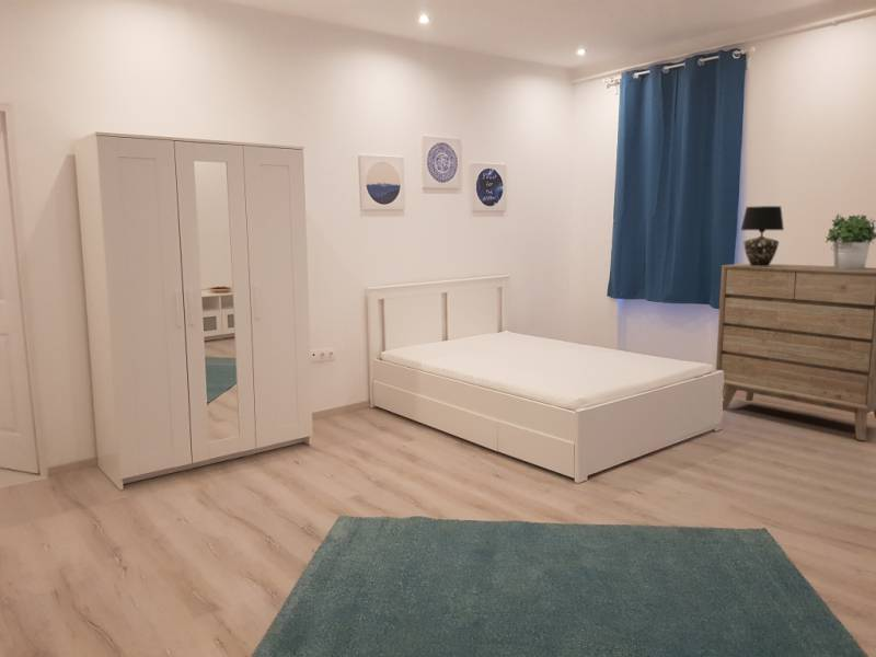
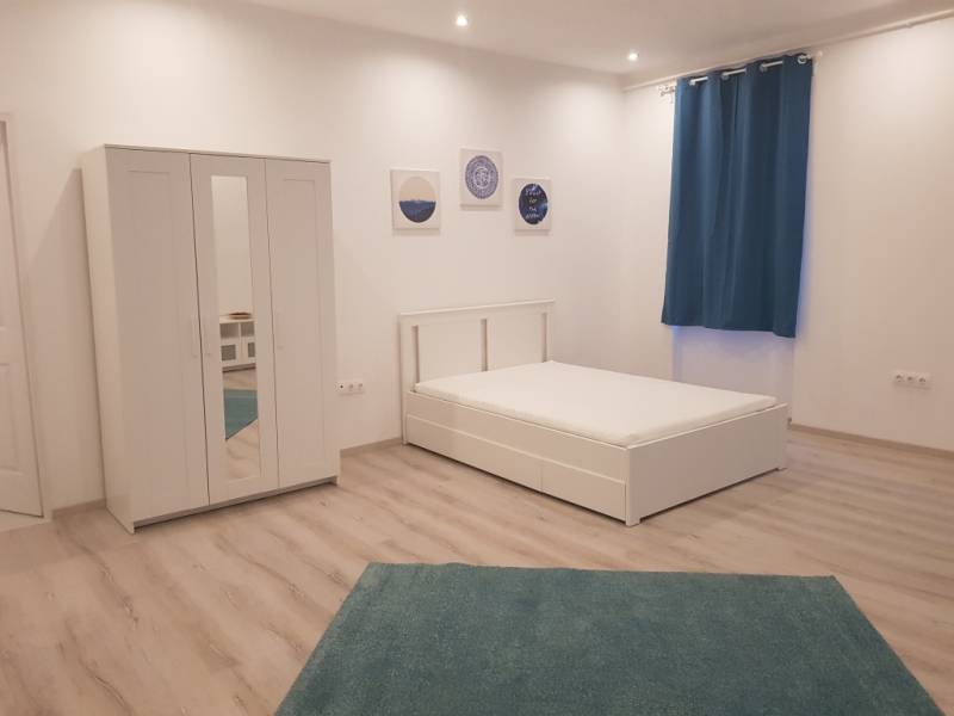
- potted plant [825,212,876,269]
- table lamp [740,205,785,266]
- dresser [715,263,876,441]
